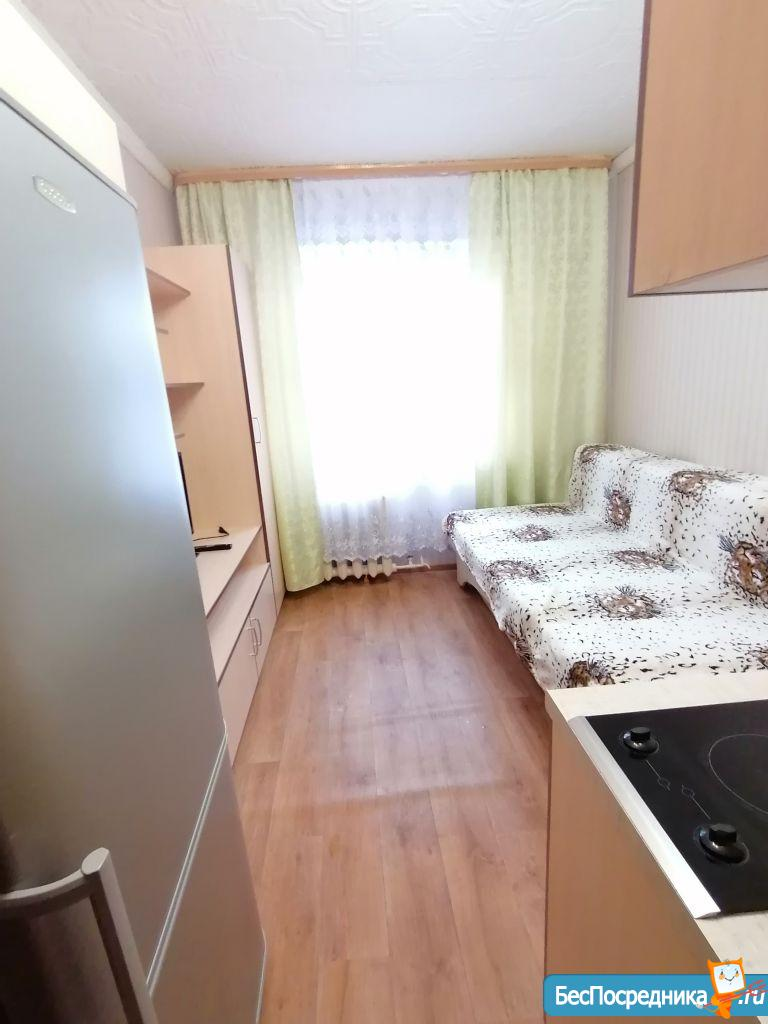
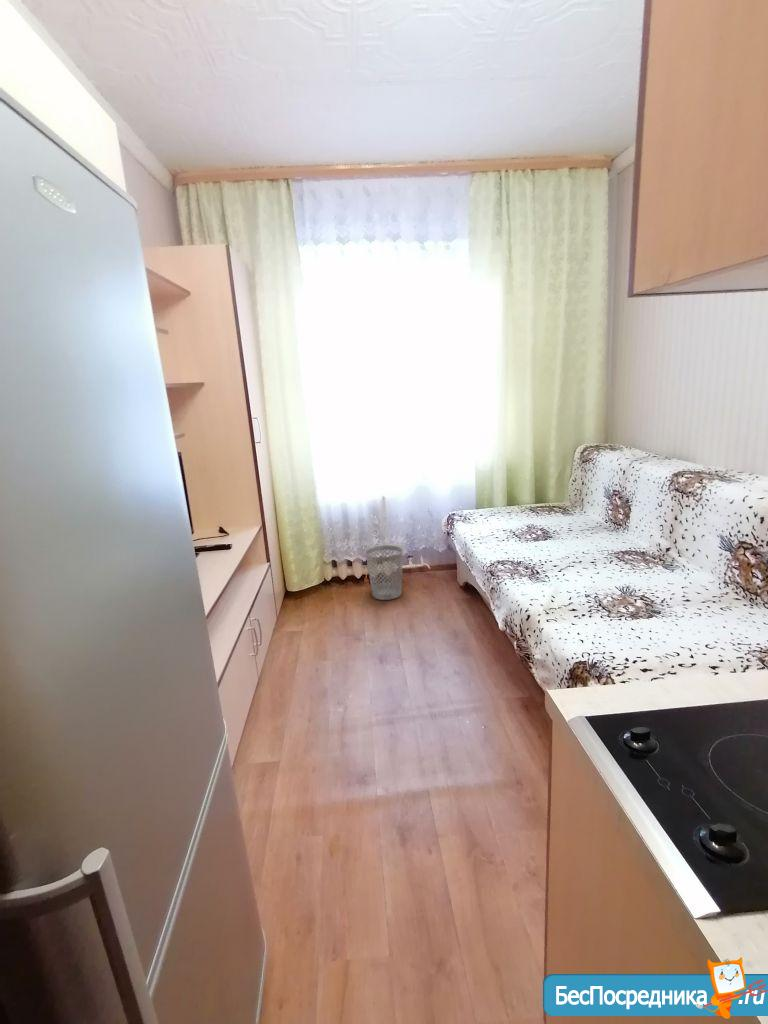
+ wastebasket [365,544,404,601]
